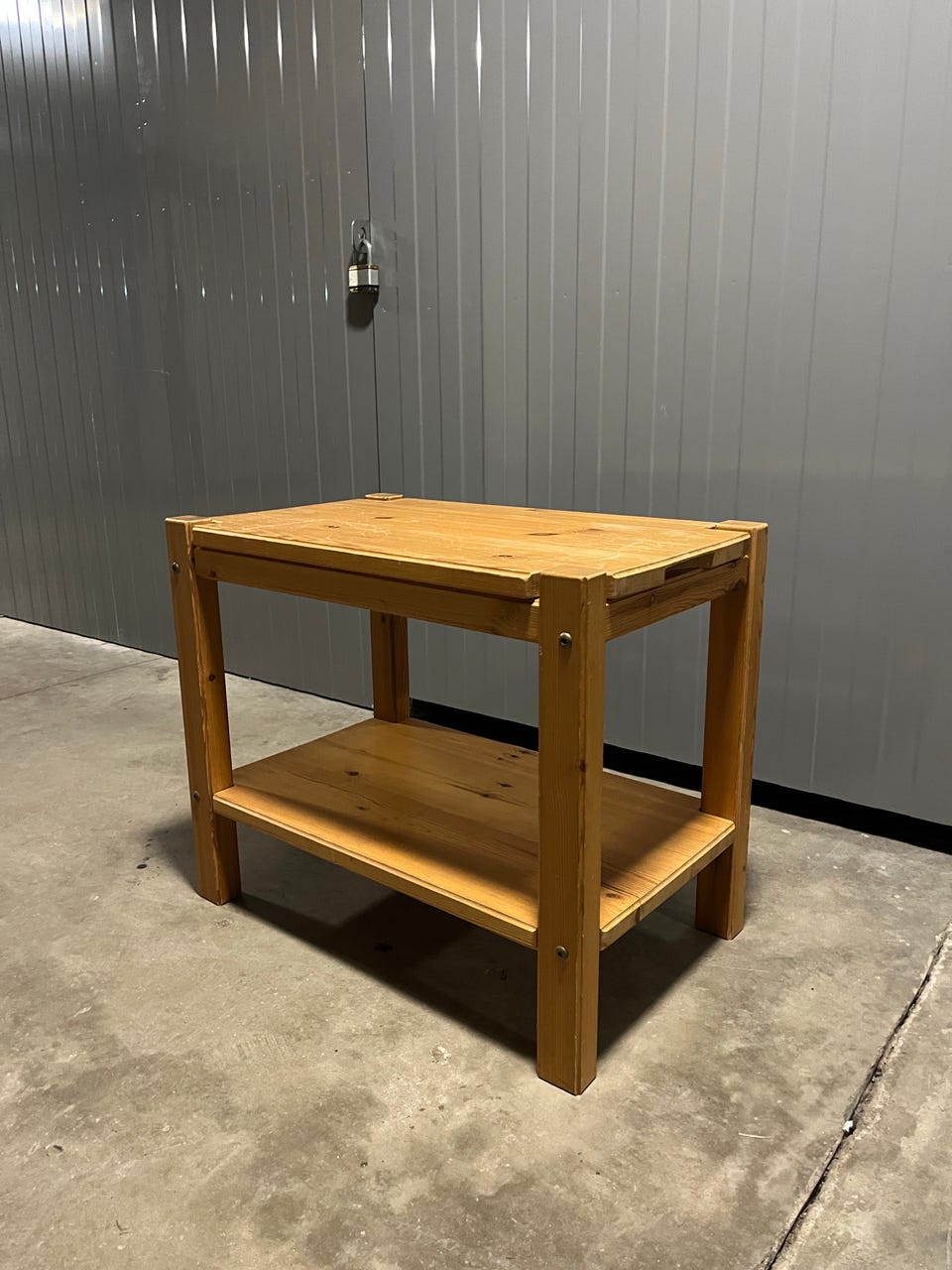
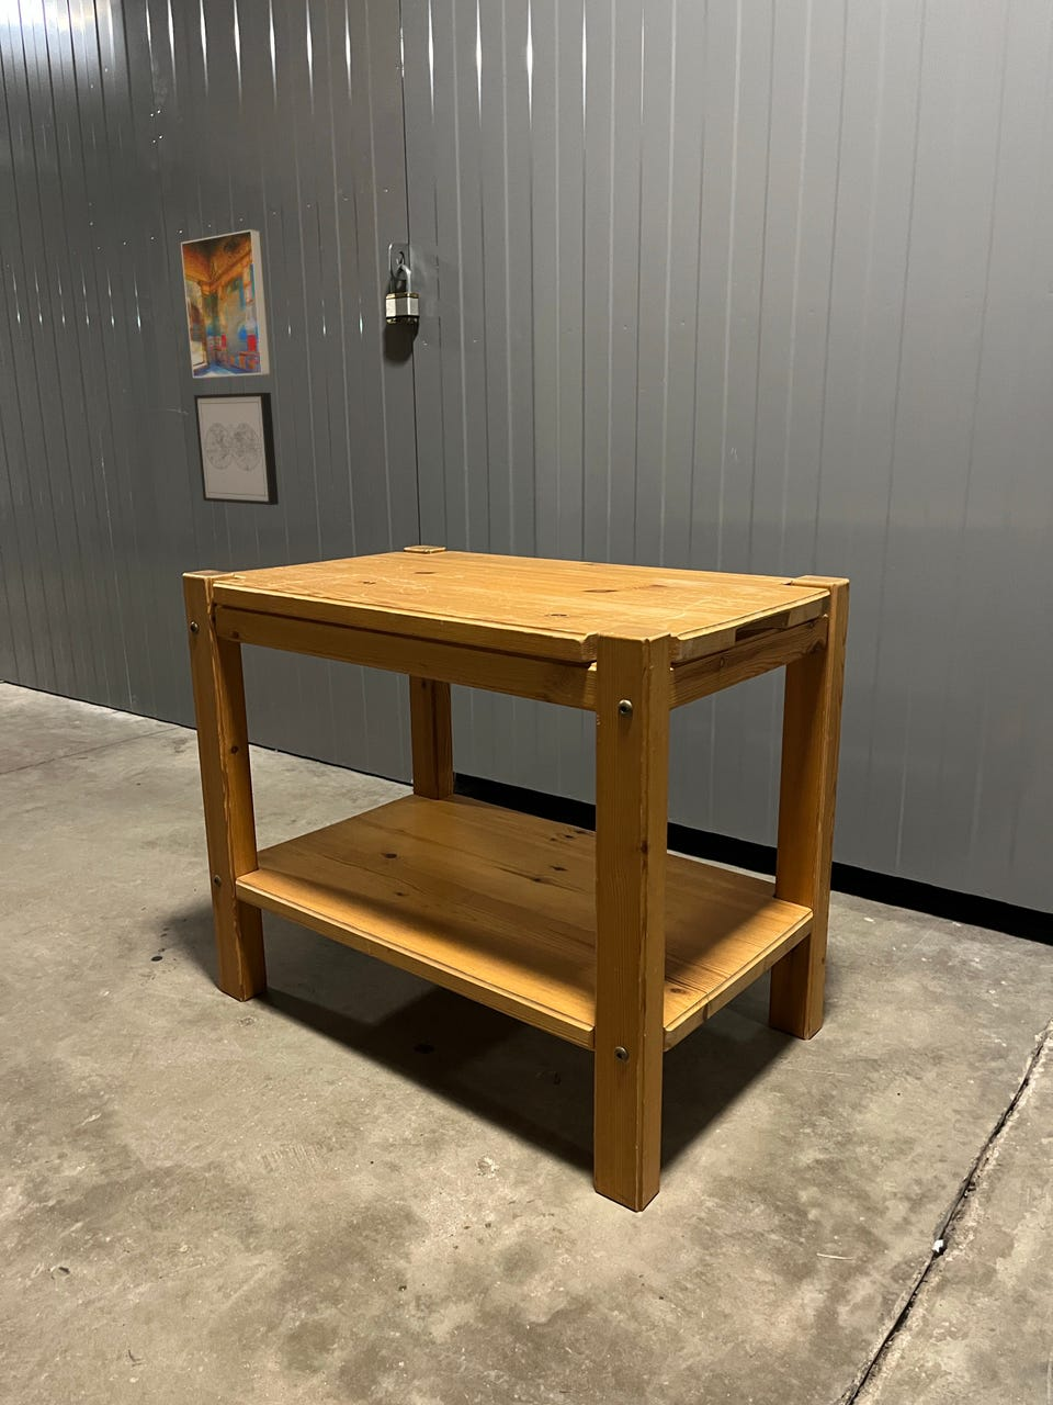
+ wall art [194,392,280,506]
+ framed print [180,228,271,379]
